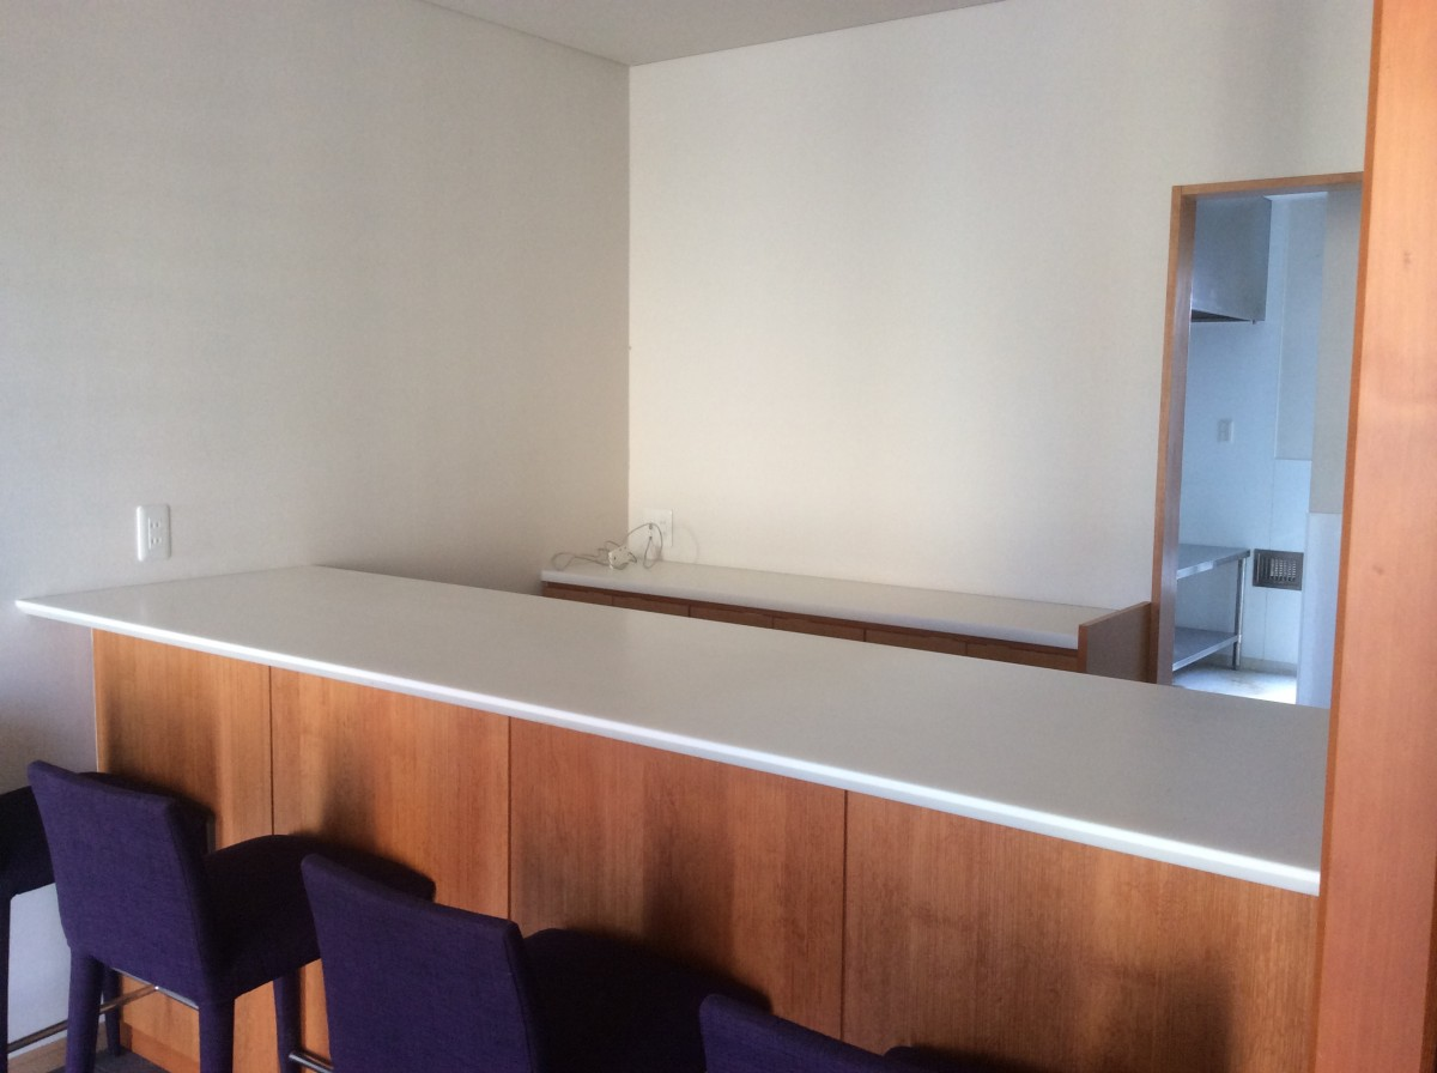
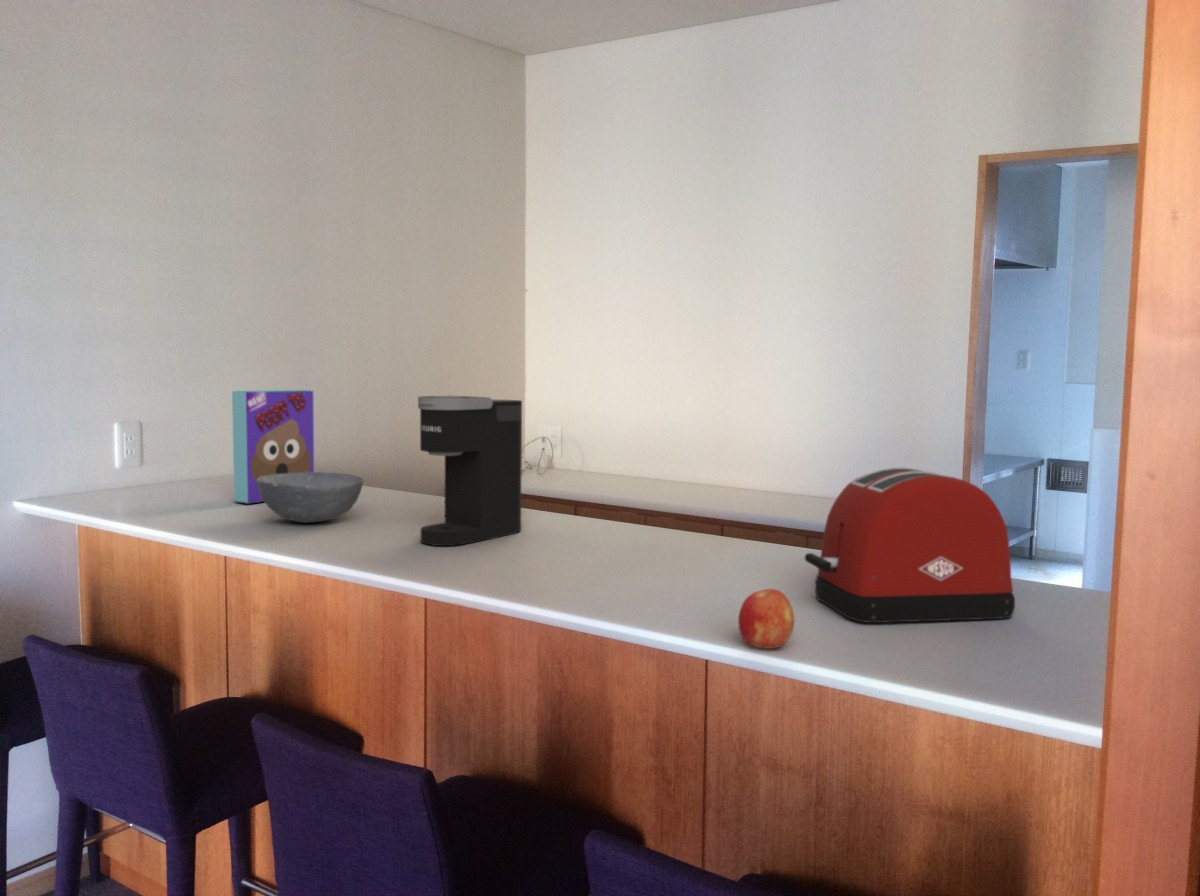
+ bowl [257,471,365,524]
+ cereal box [231,389,315,505]
+ toaster [804,466,1016,624]
+ coffee maker [417,395,523,547]
+ fruit [737,588,795,650]
